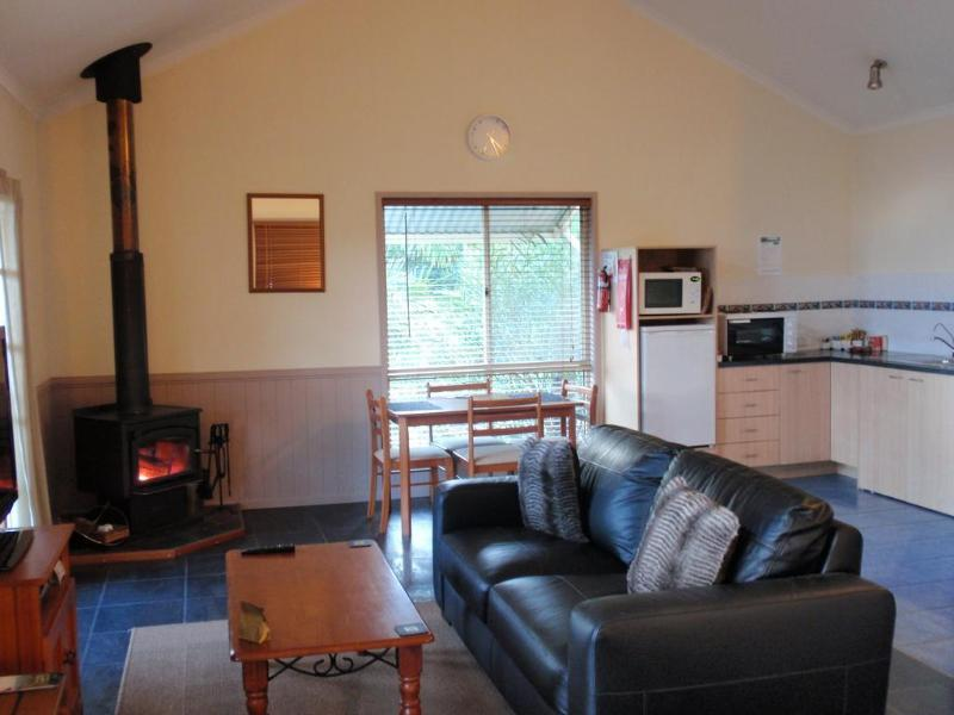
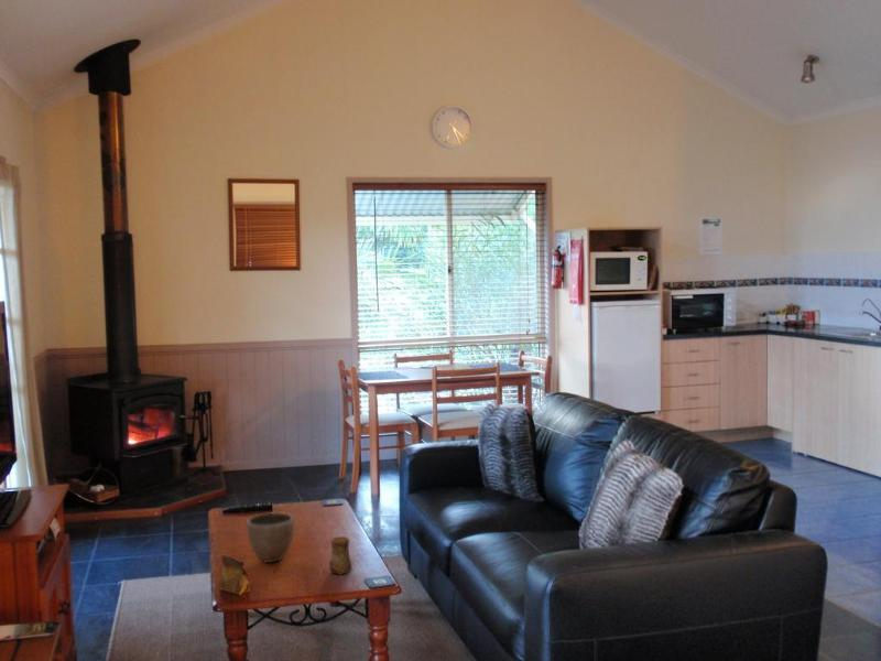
+ decorative bowl [246,511,295,564]
+ cup [328,535,354,575]
